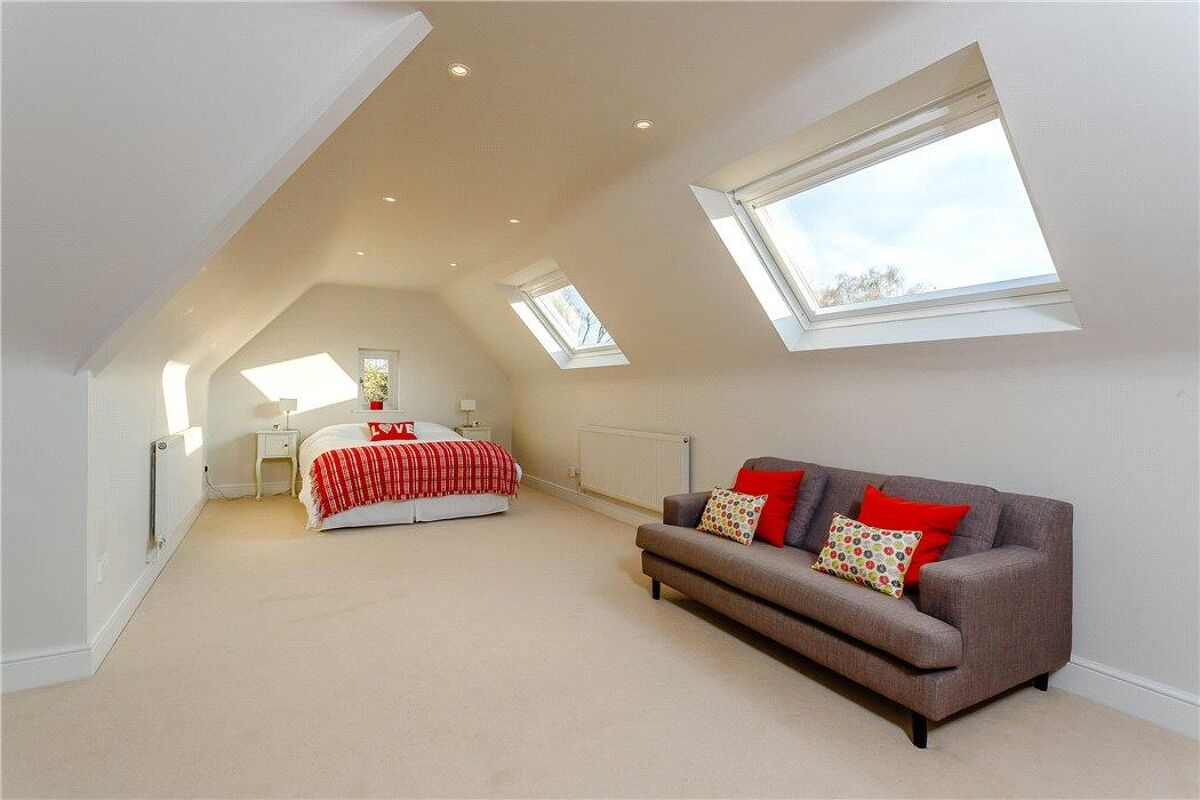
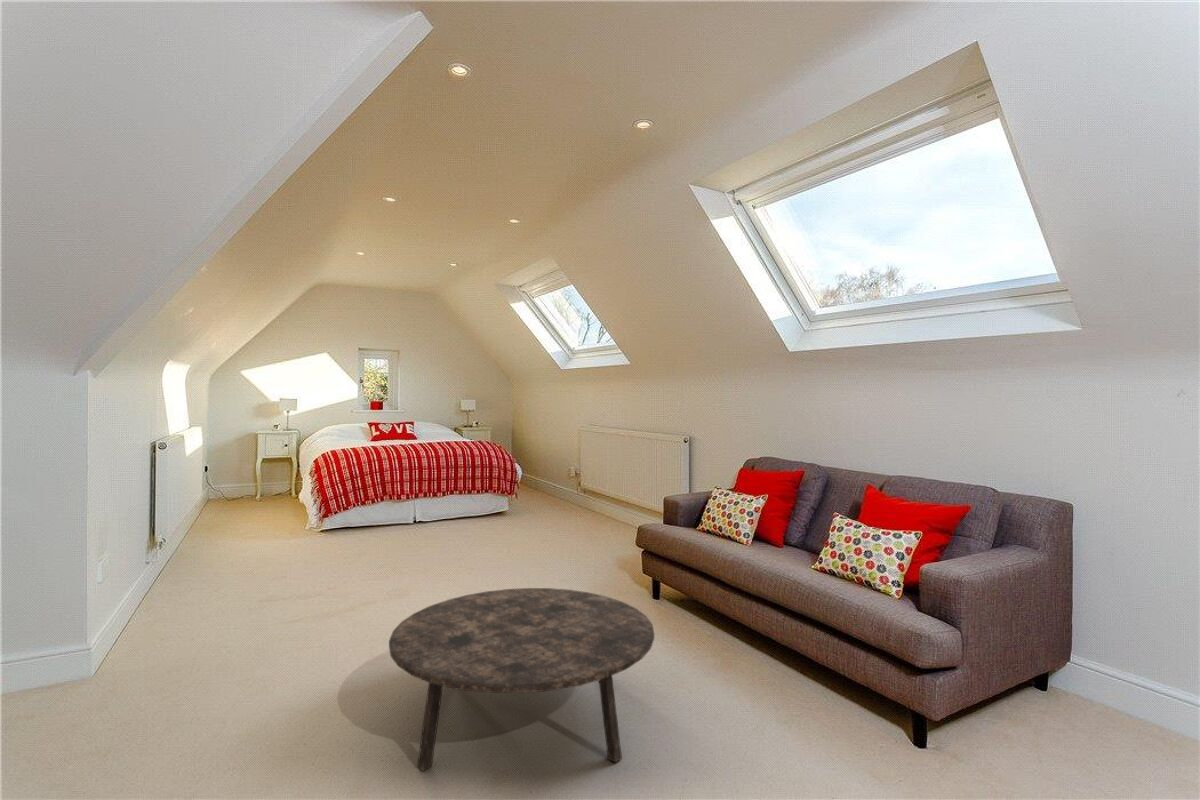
+ coffee table [388,587,655,772]
